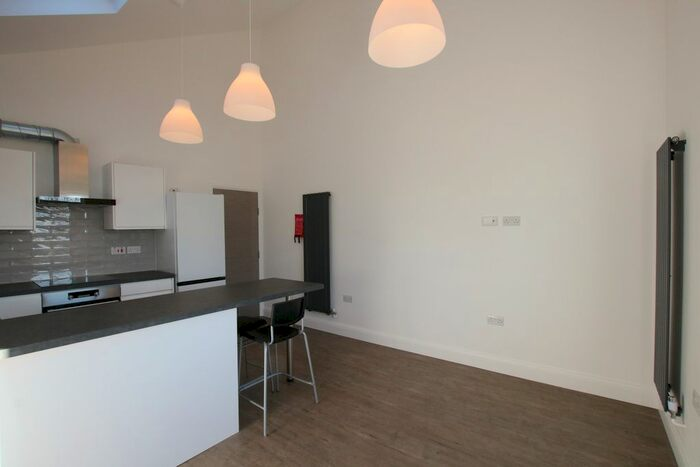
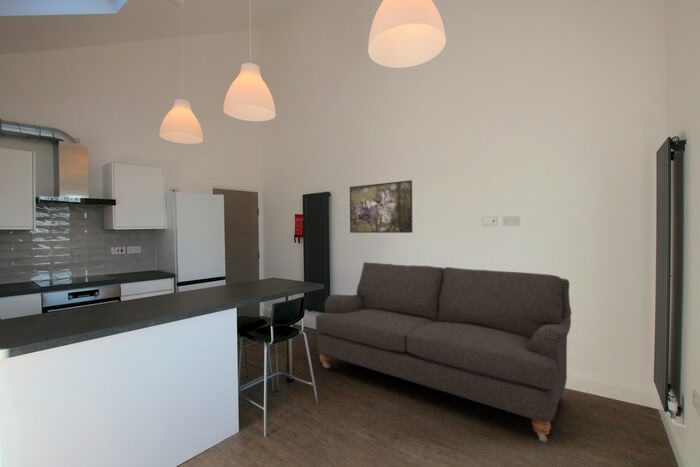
+ sofa [315,261,572,444]
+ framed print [349,179,413,234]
